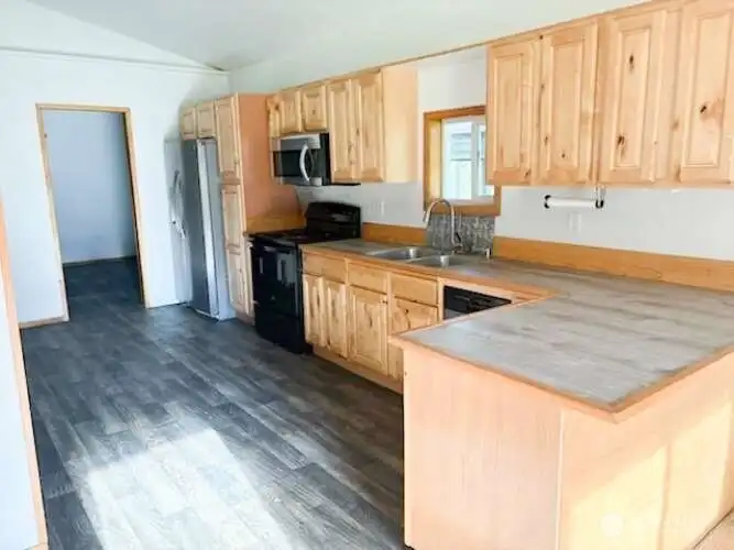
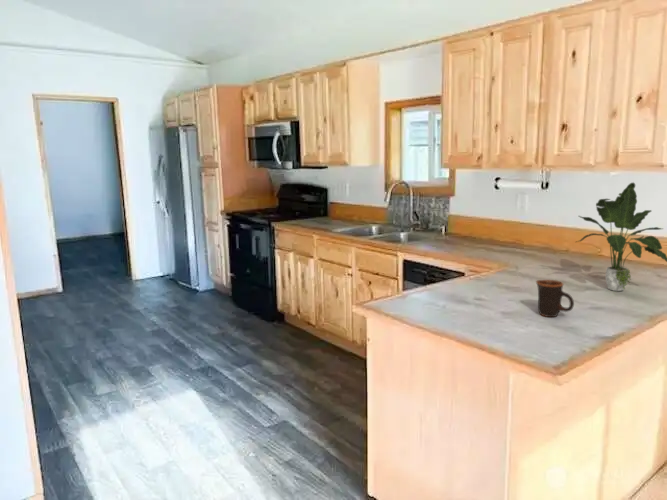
+ mug [535,279,575,318]
+ potted plant [576,181,667,292]
